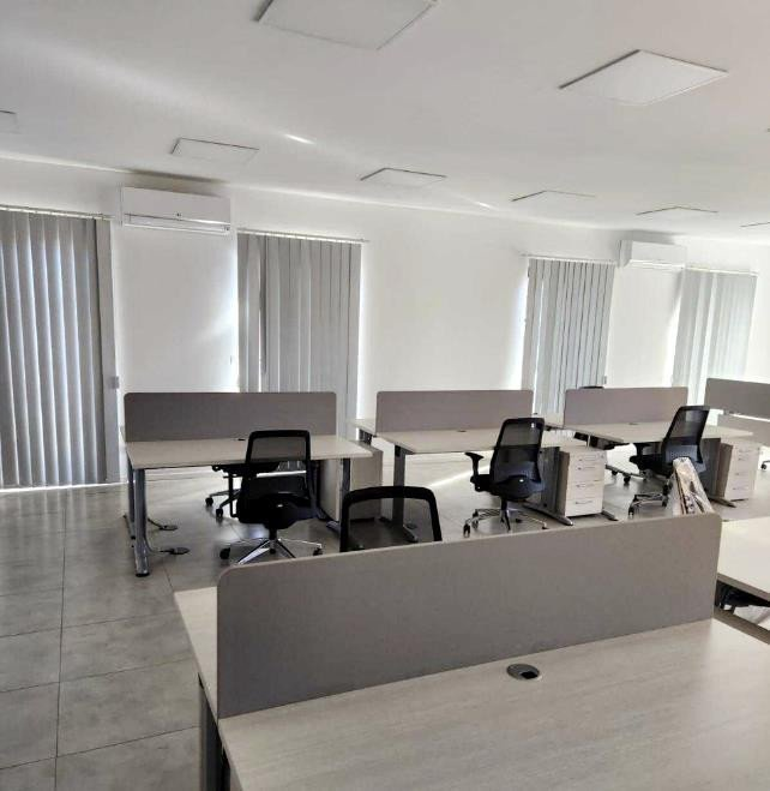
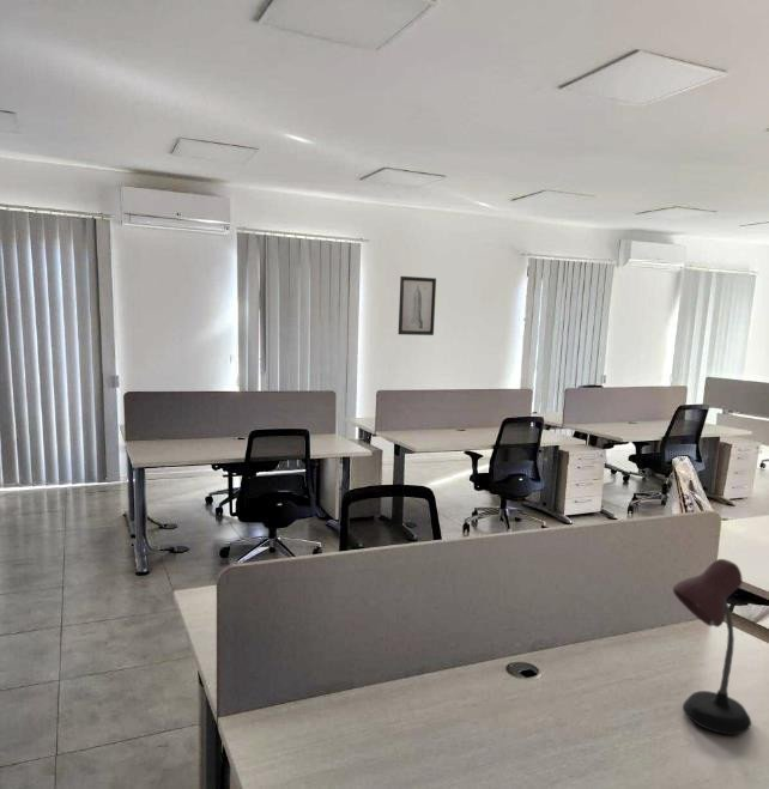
+ desk lamp [672,558,752,736]
+ wall art [398,275,437,336]
